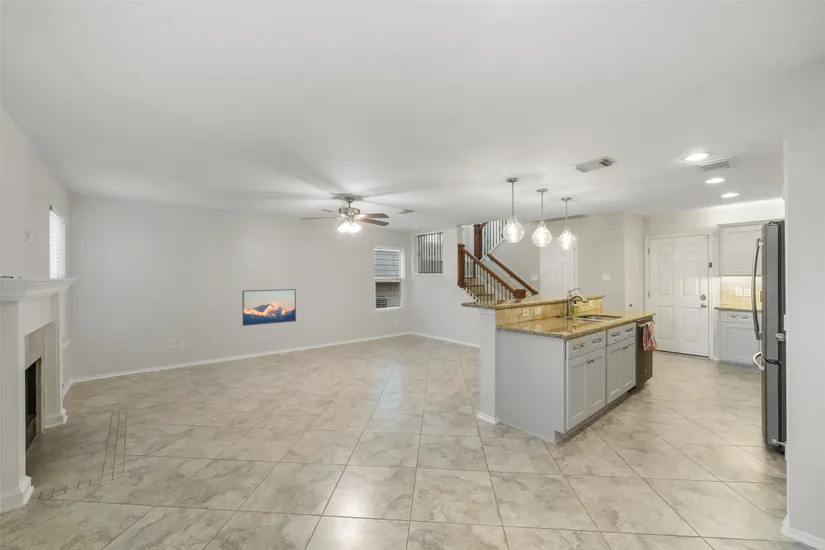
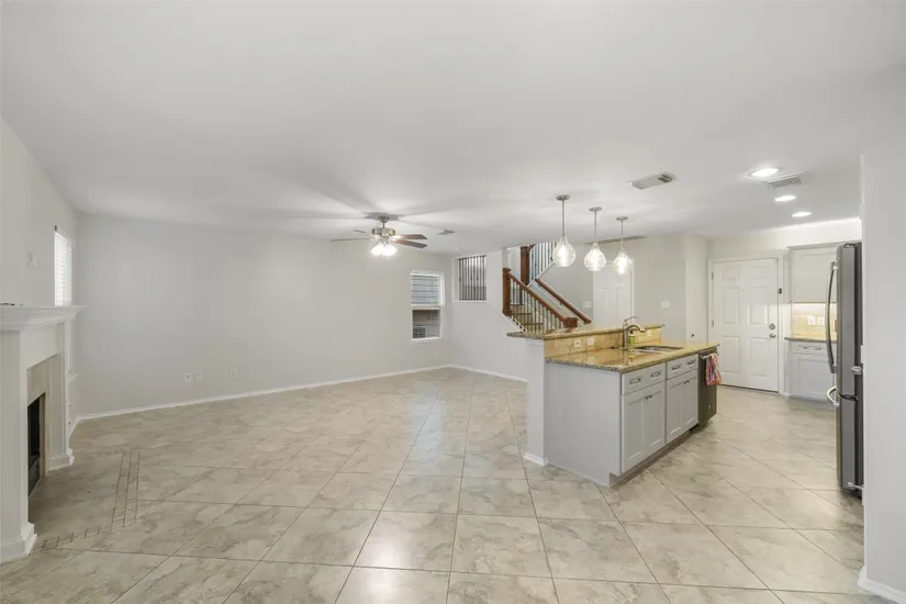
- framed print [241,288,297,327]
